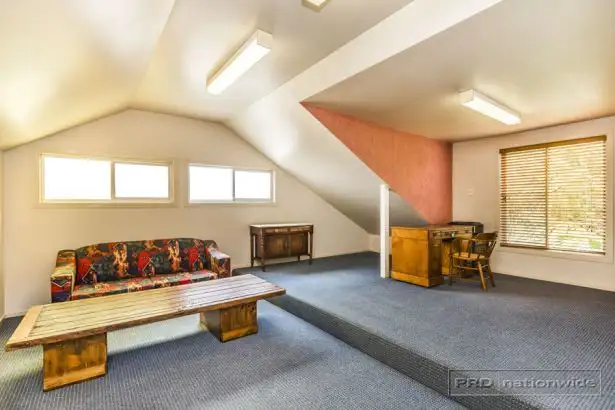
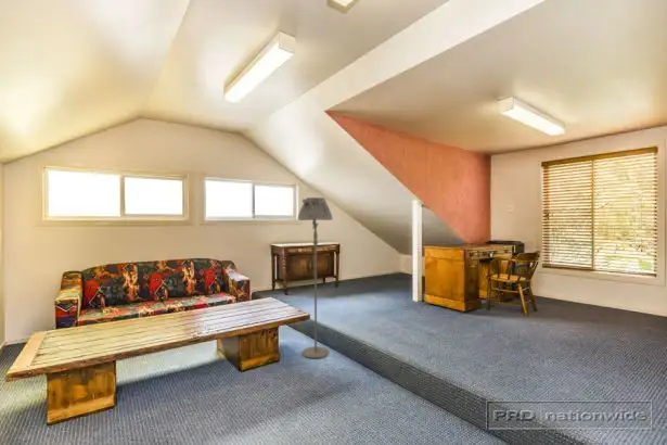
+ floor lamp [297,196,334,359]
